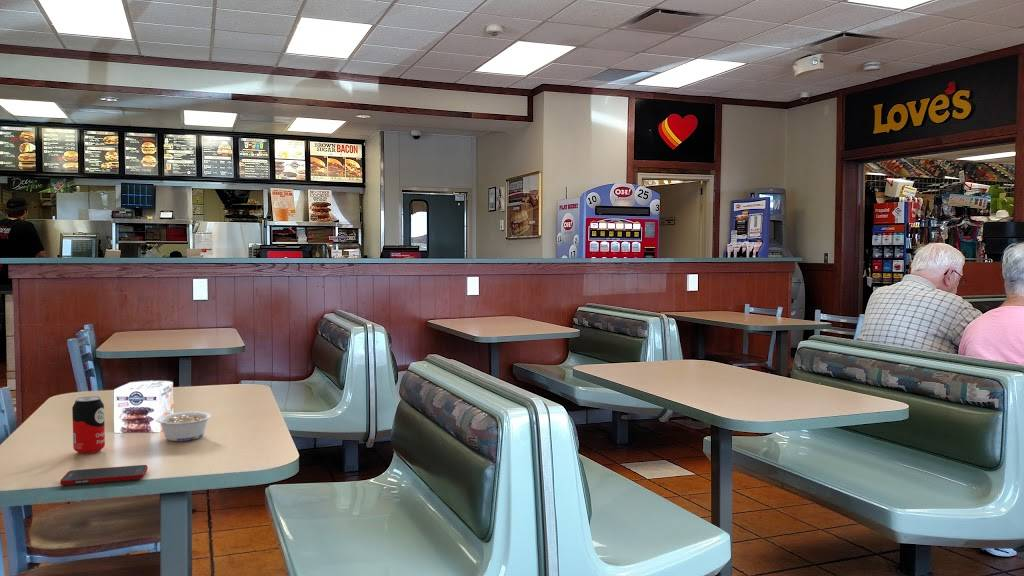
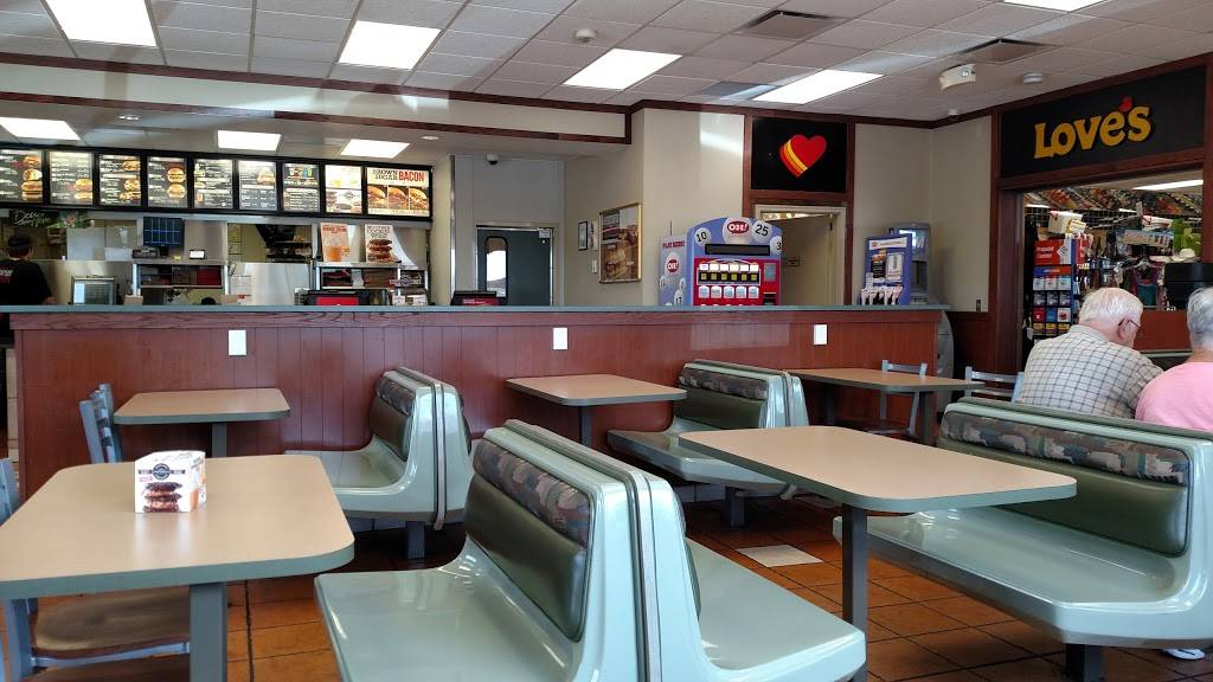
- legume [156,411,212,442]
- cell phone [59,464,149,486]
- beverage can [71,395,106,455]
